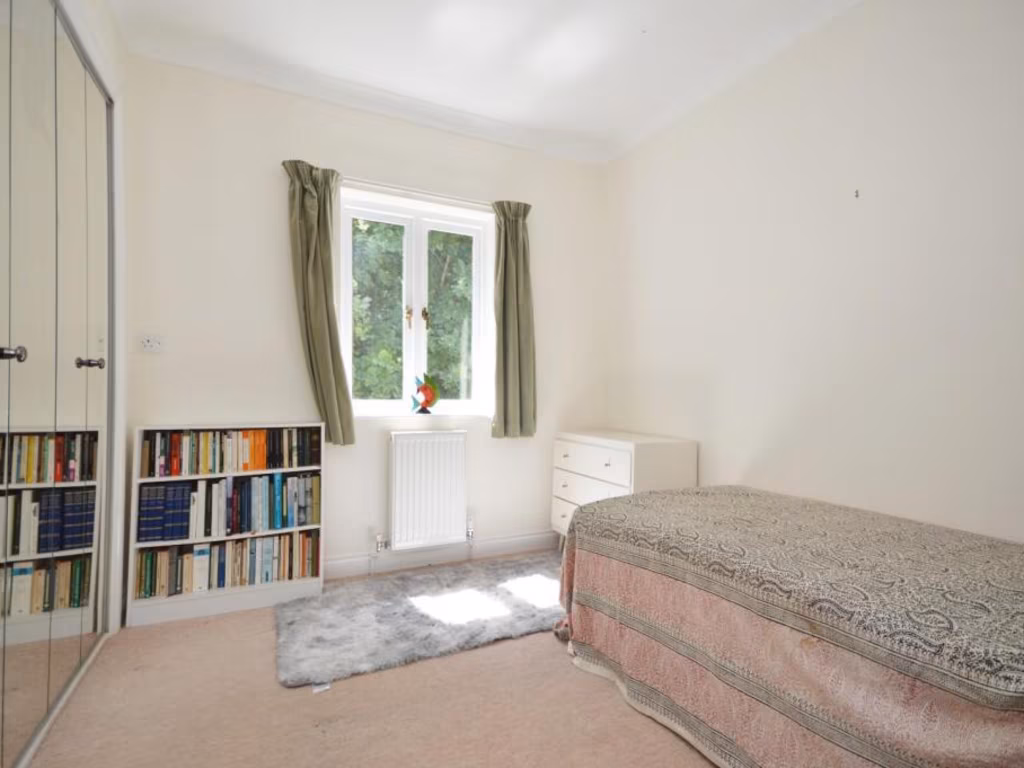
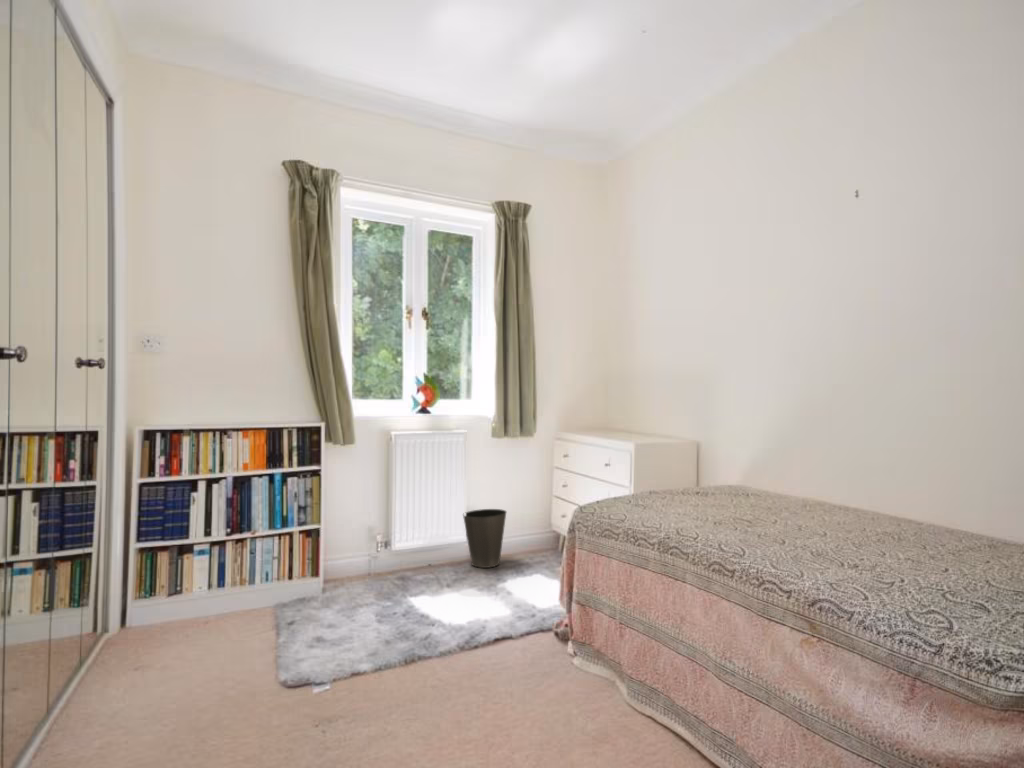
+ waste basket [462,508,508,569]
